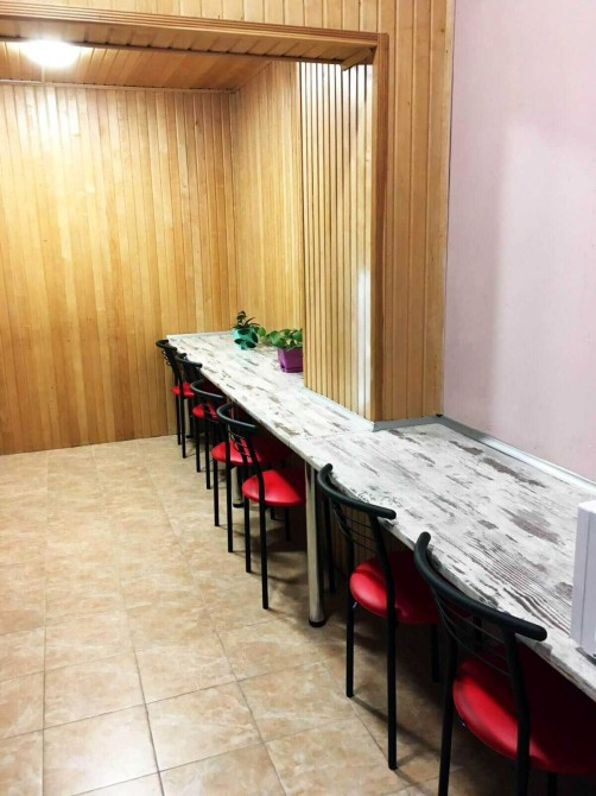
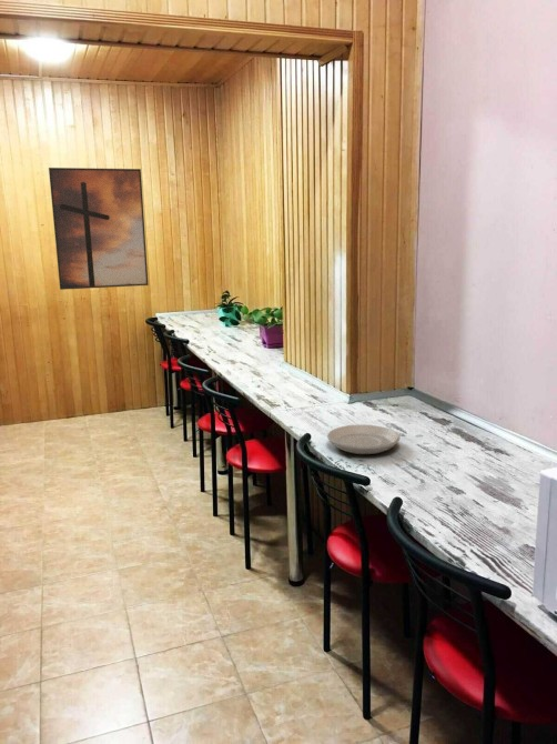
+ plate [326,424,401,455]
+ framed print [48,167,150,291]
